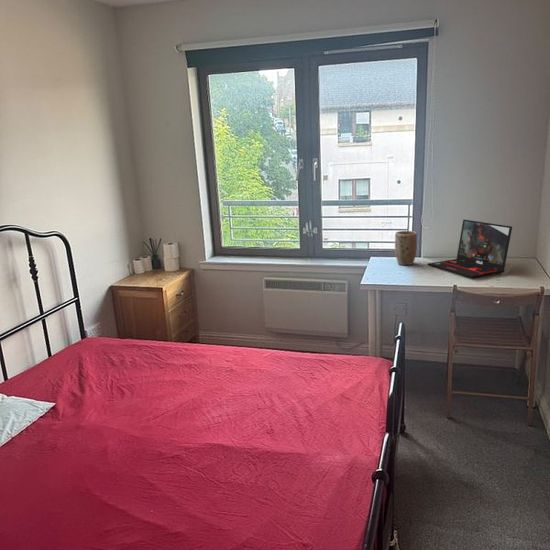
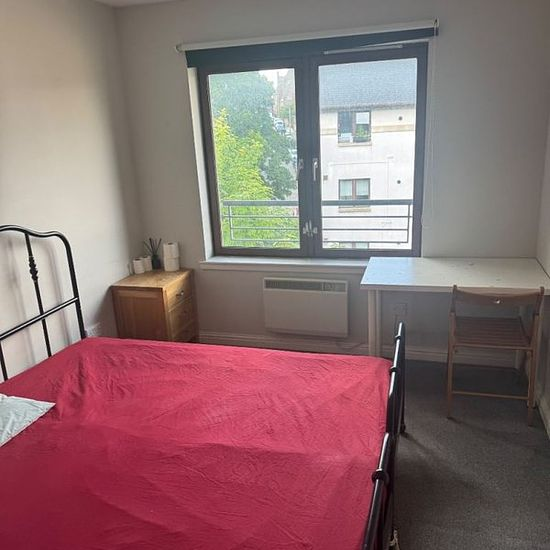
- laptop [427,219,513,279]
- plant pot [394,230,418,266]
